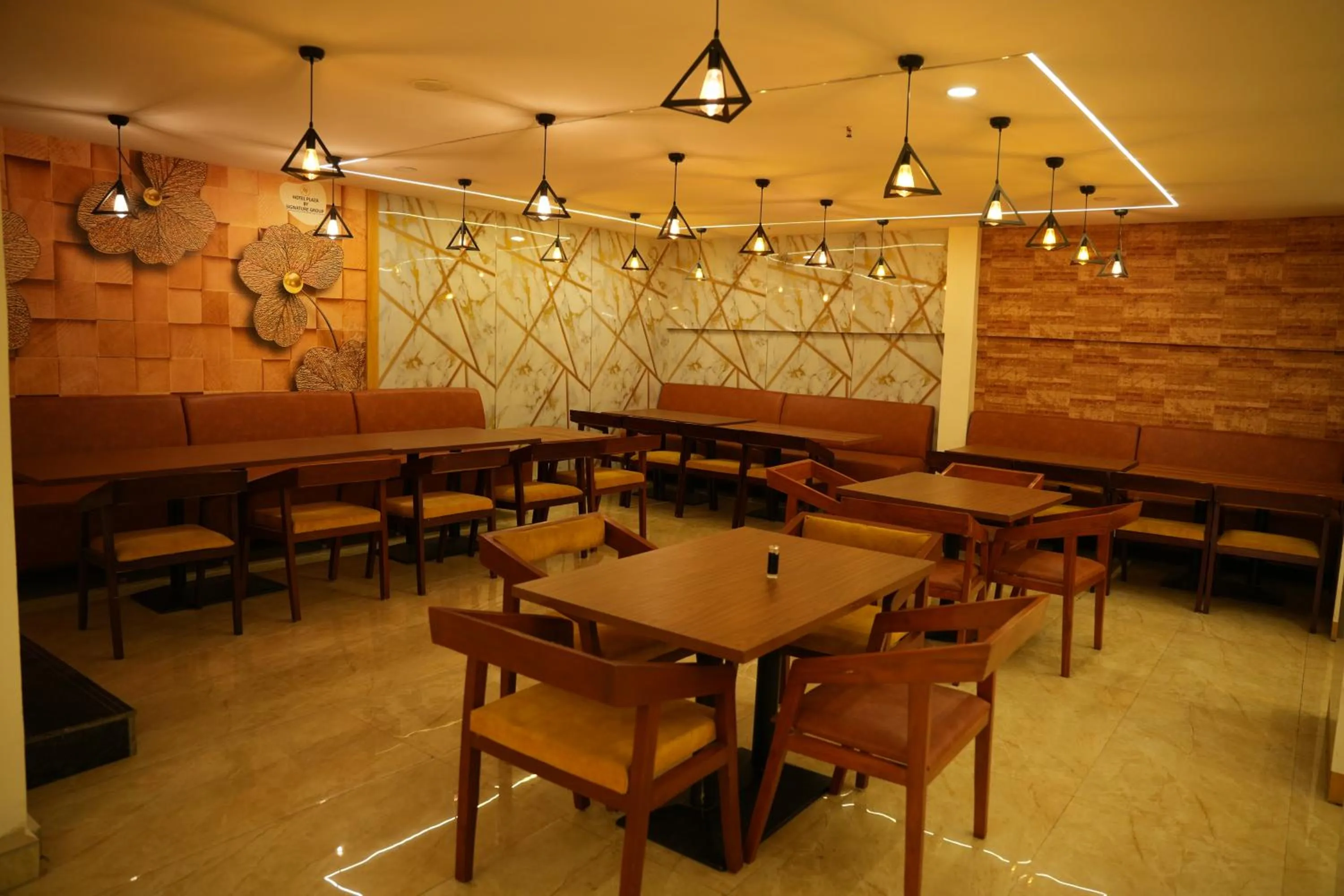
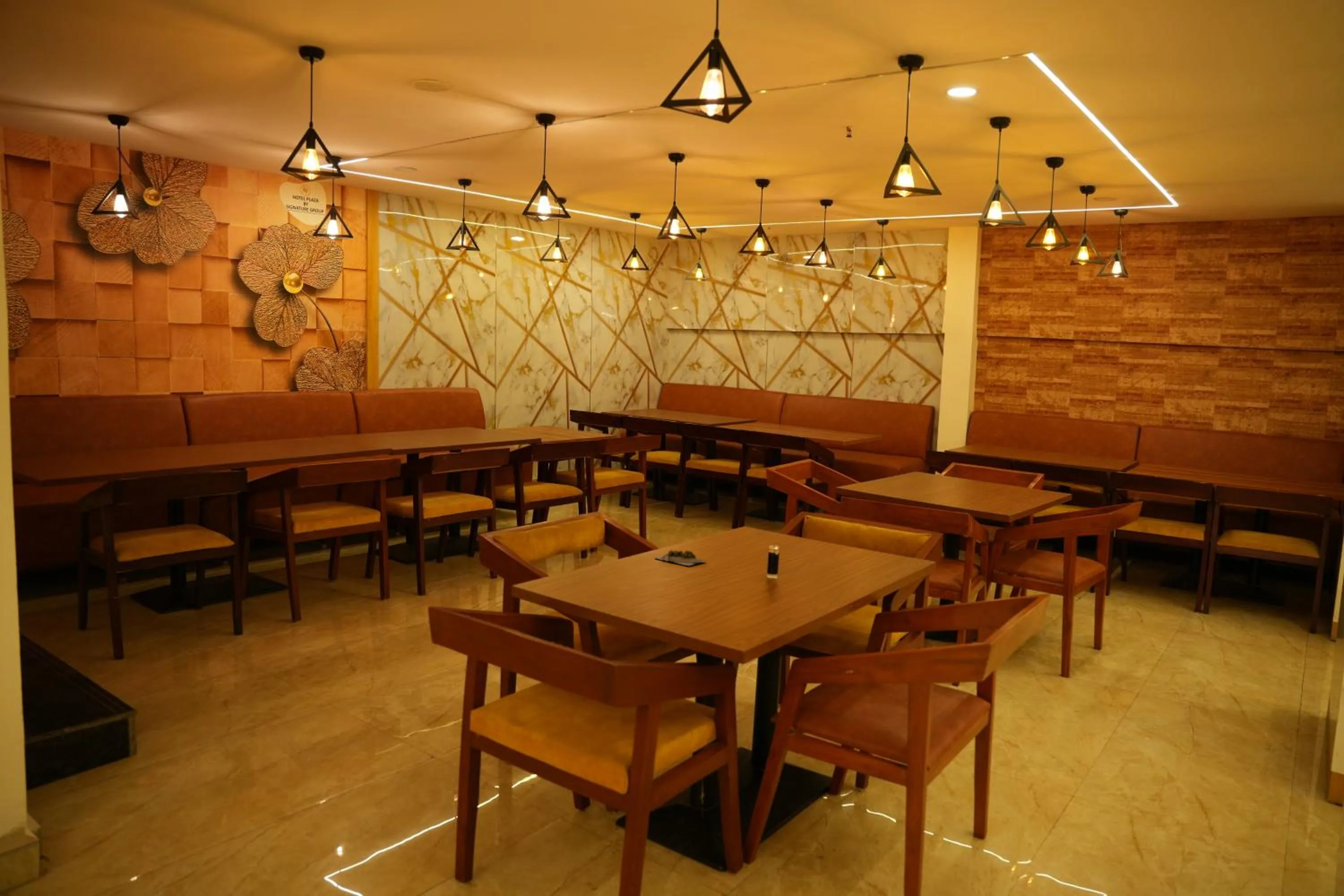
+ succulent plant [655,549,707,566]
